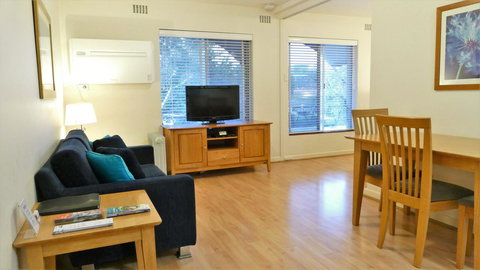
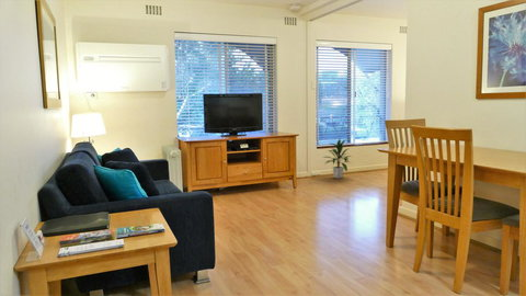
+ indoor plant [322,138,354,180]
